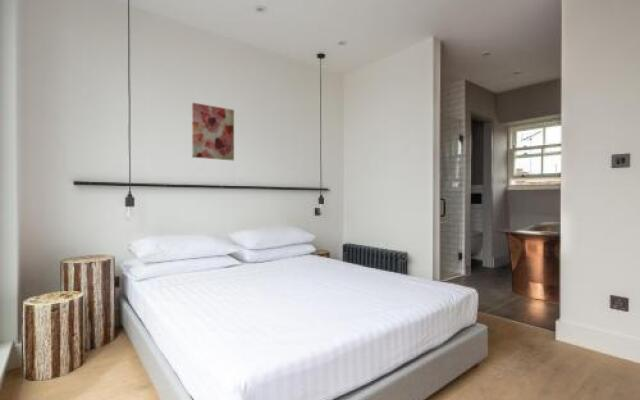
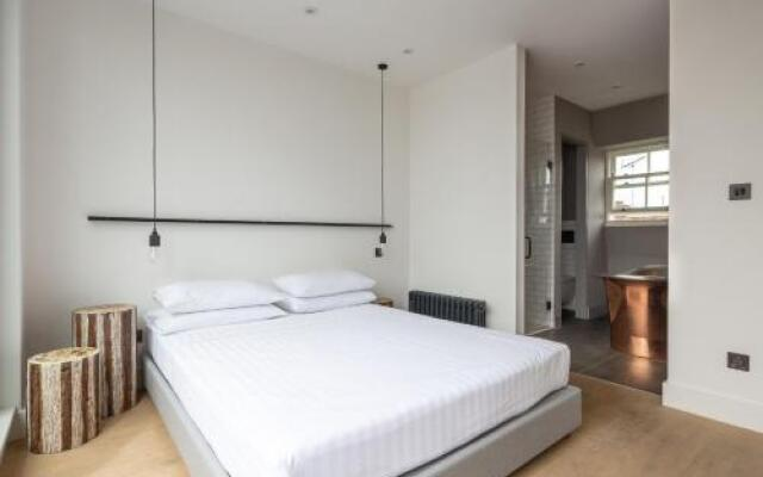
- wall art [191,102,235,161]
